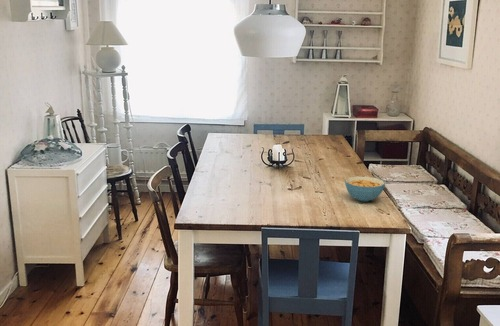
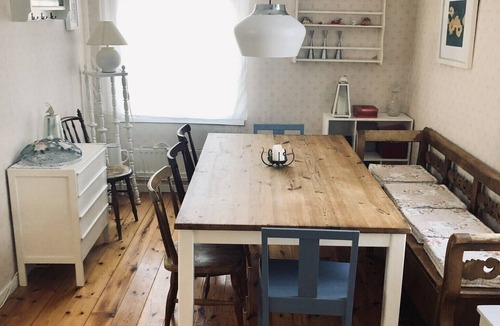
- cereal bowl [344,175,386,203]
